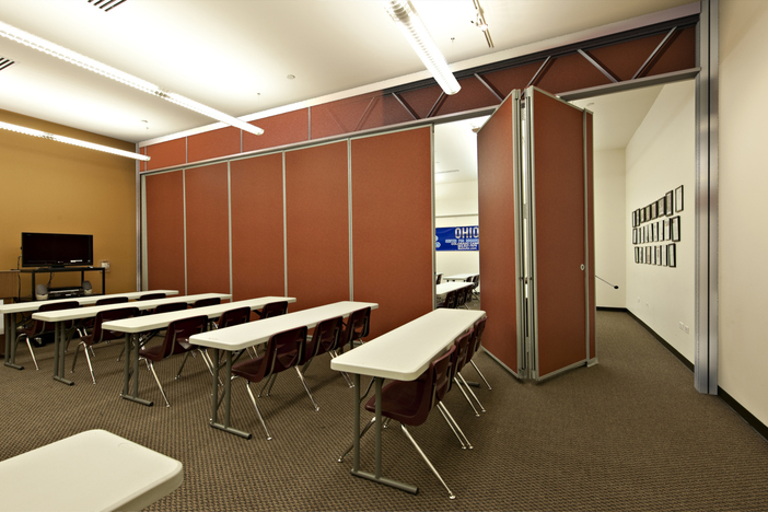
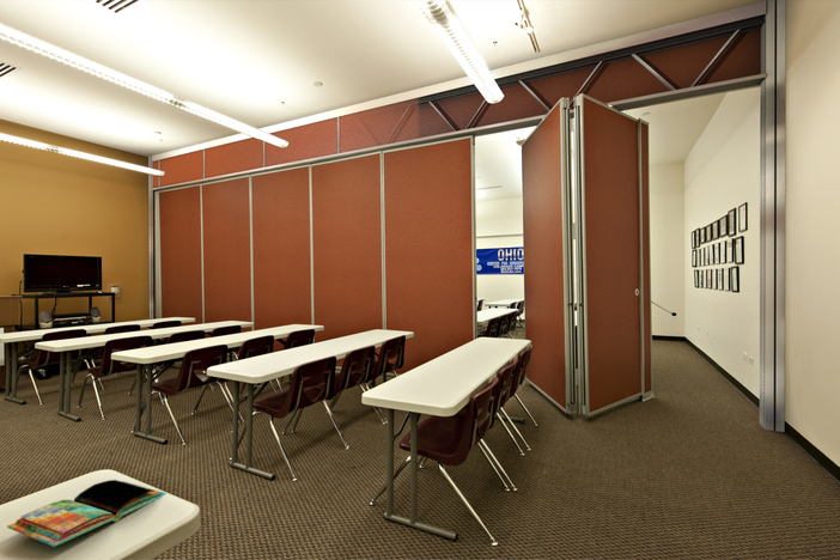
+ book [6,479,168,548]
